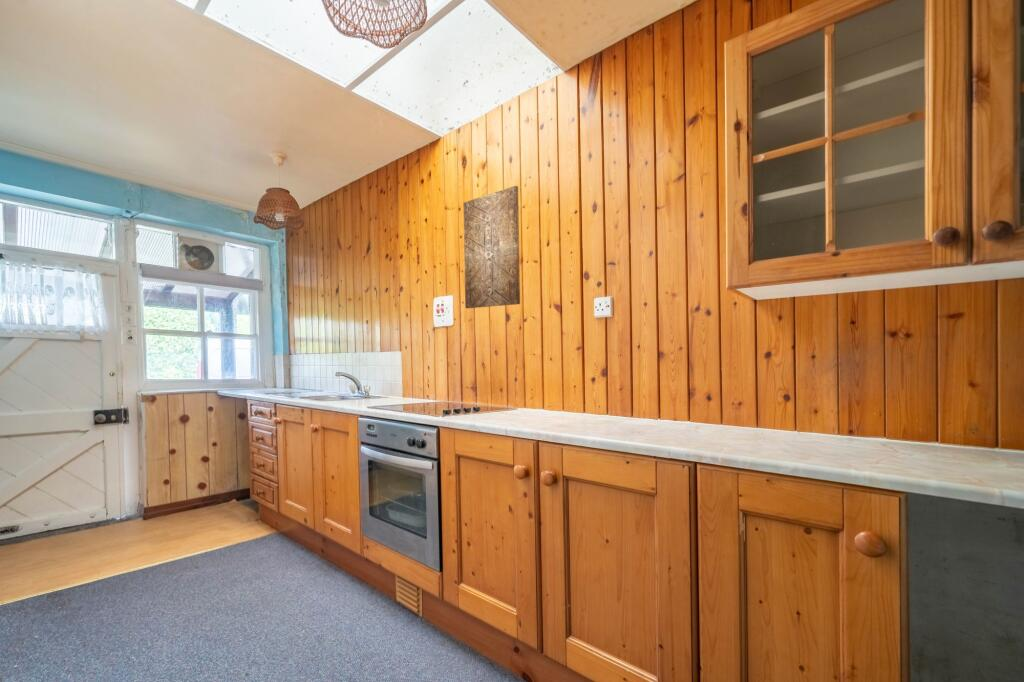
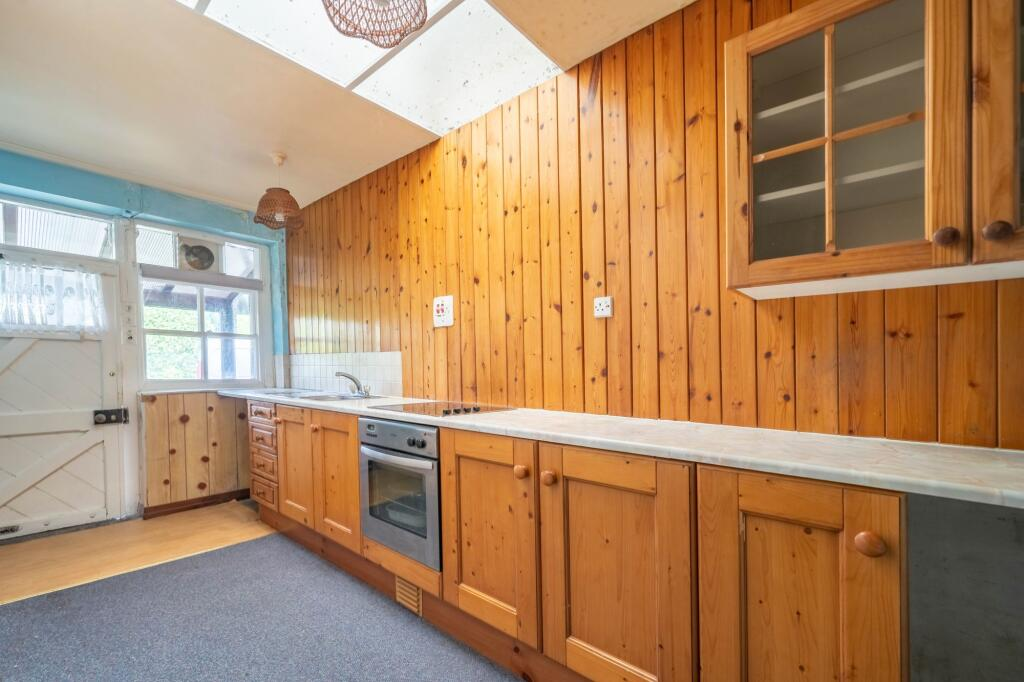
- wall art [462,185,521,309]
